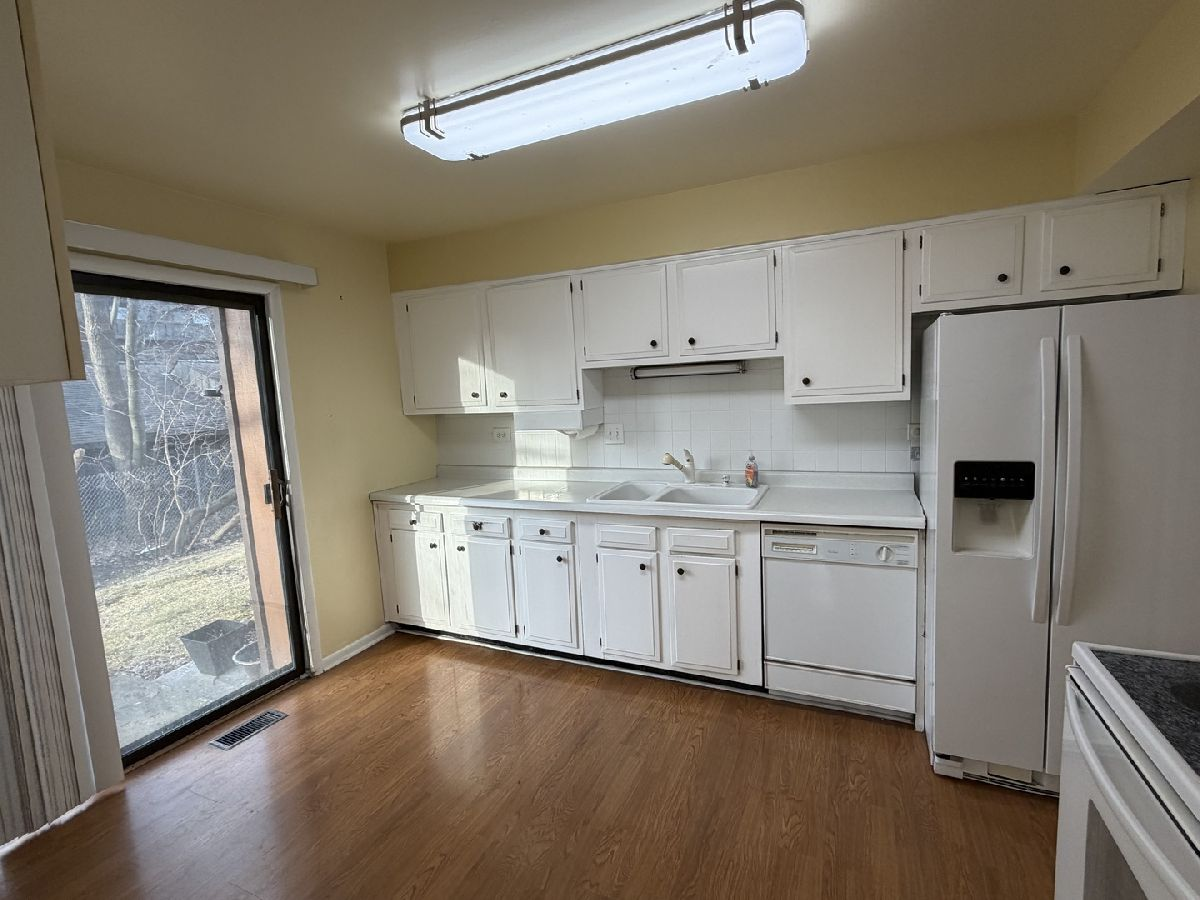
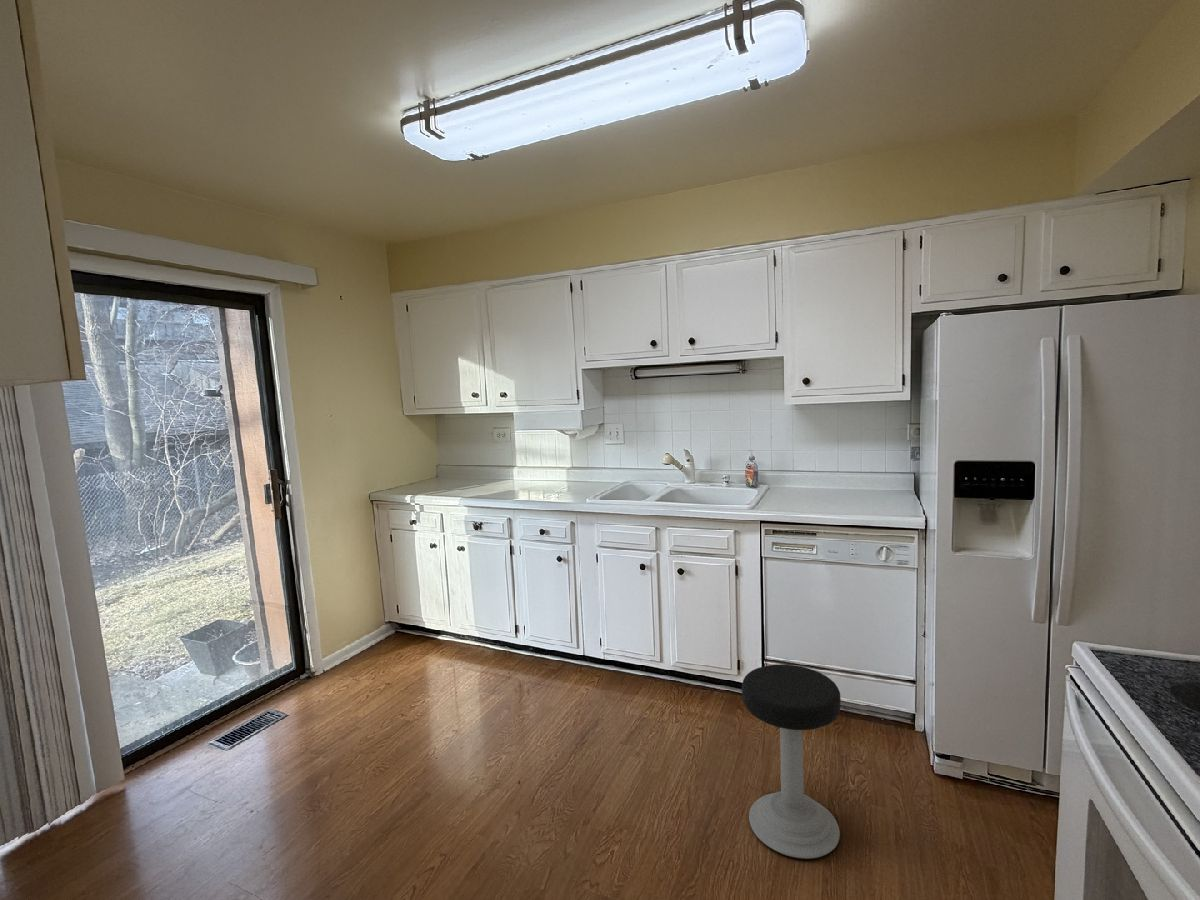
+ stool [741,663,842,860]
